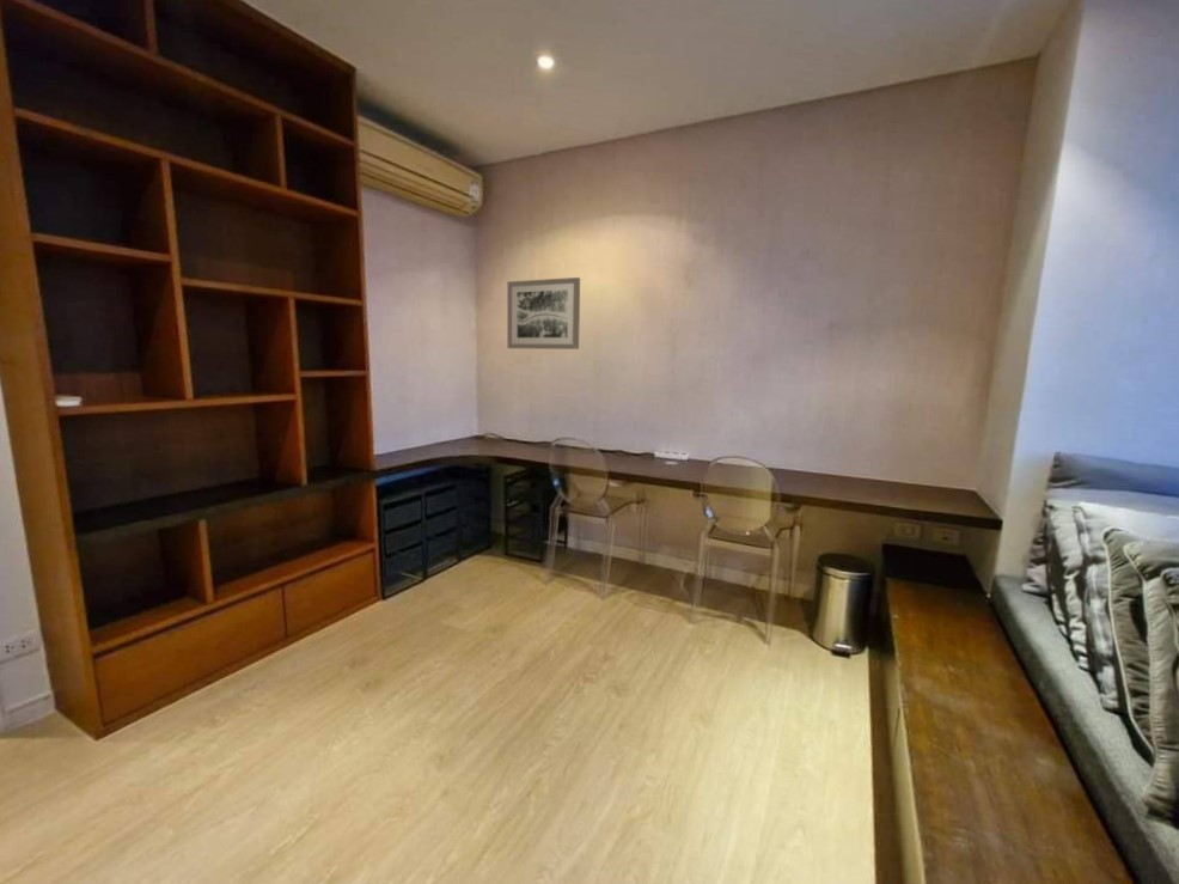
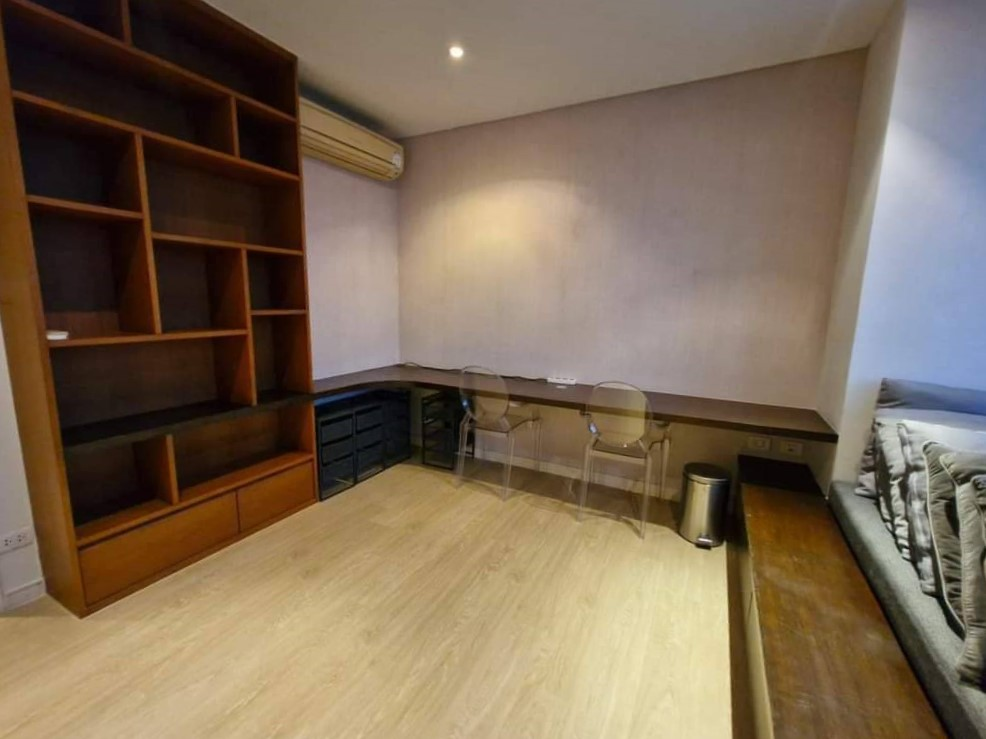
- wall art [506,276,581,350]
